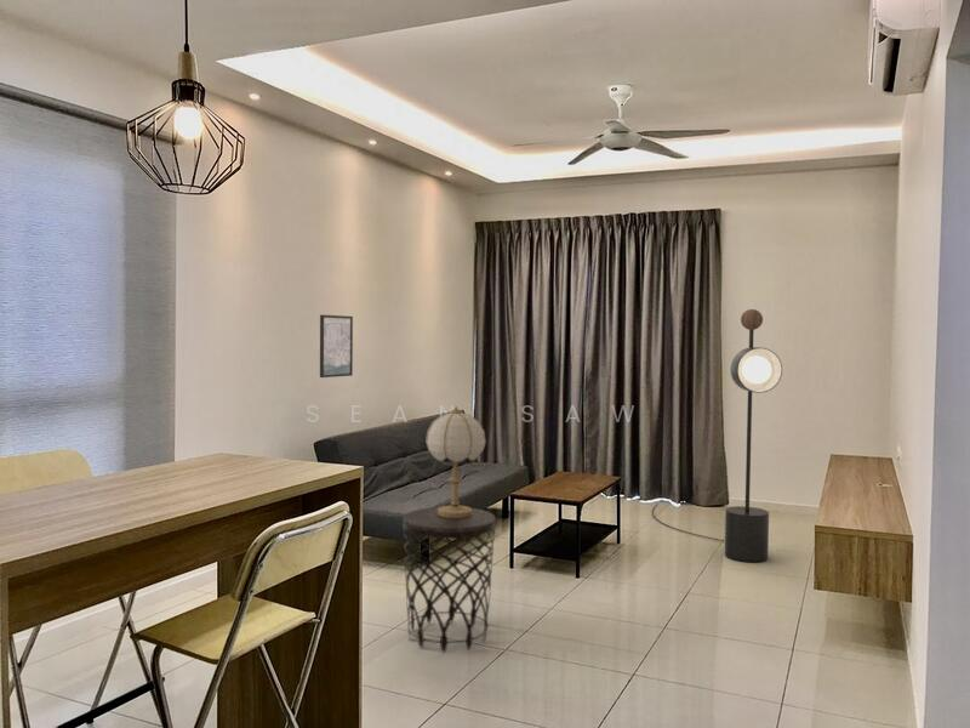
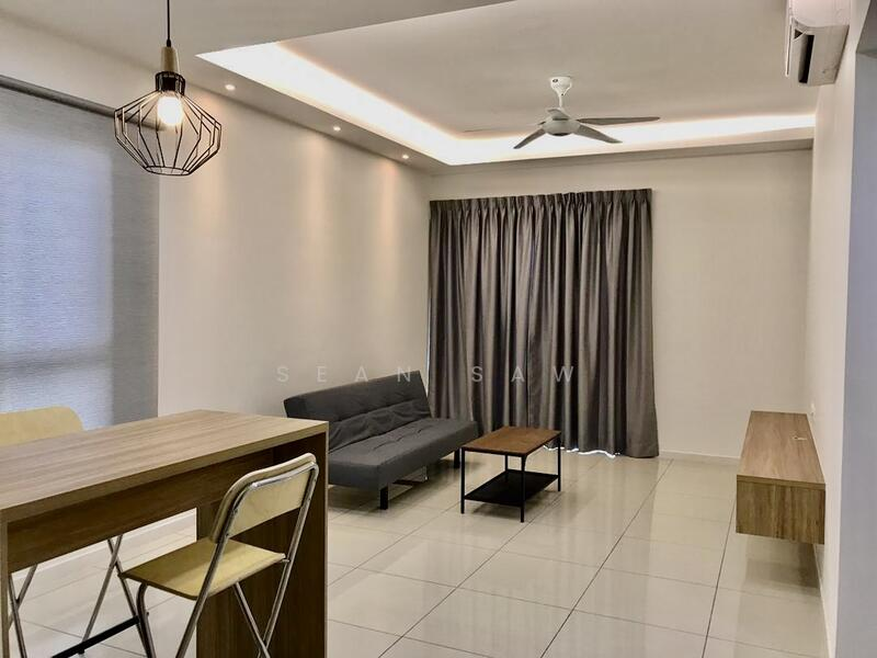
- side table [401,506,497,653]
- floor lamp [651,308,783,563]
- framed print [319,314,354,379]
- table lamp [424,405,487,518]
